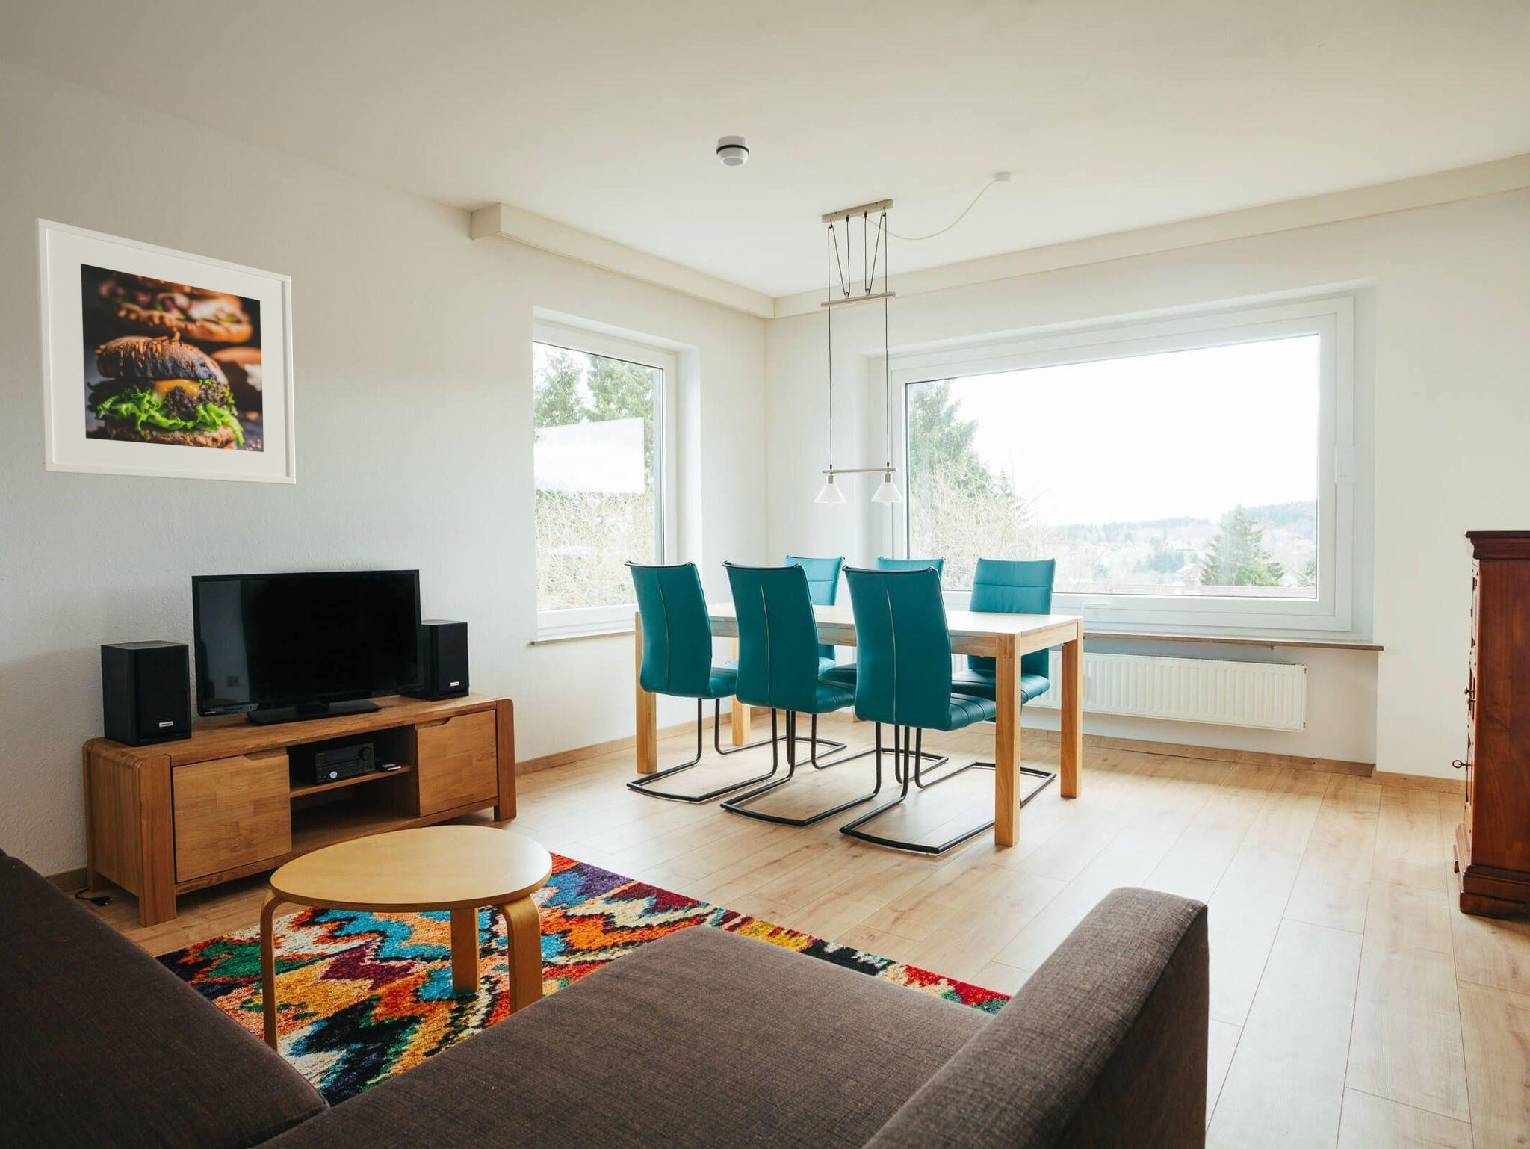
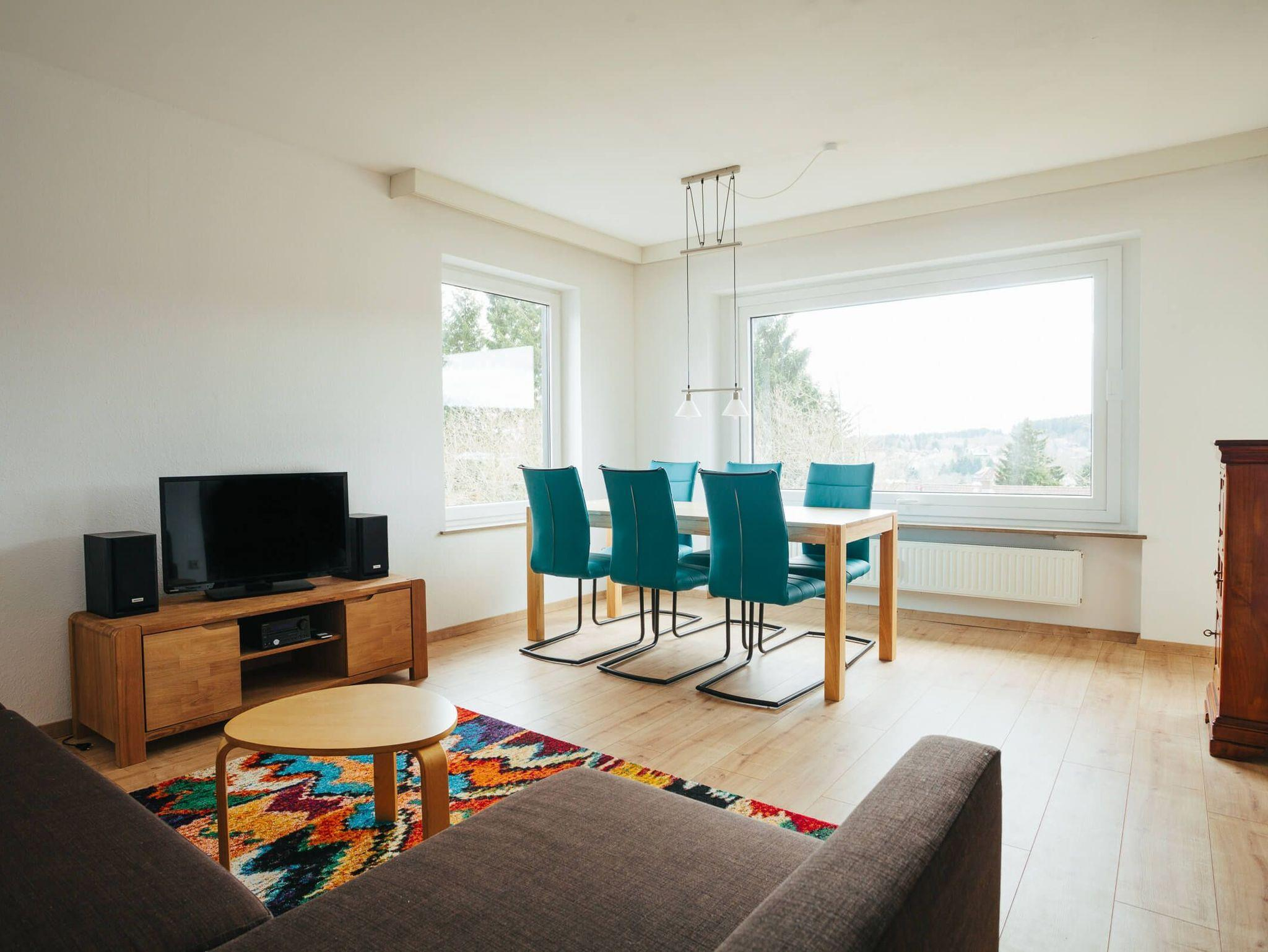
- smoke detector [716,135,751,168]
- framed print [34,217,297,485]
